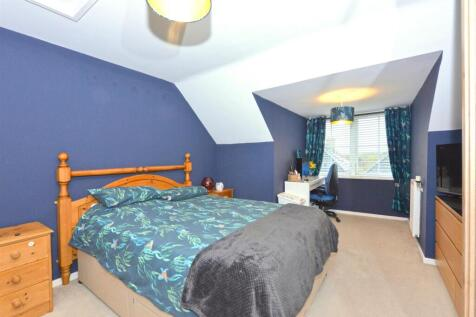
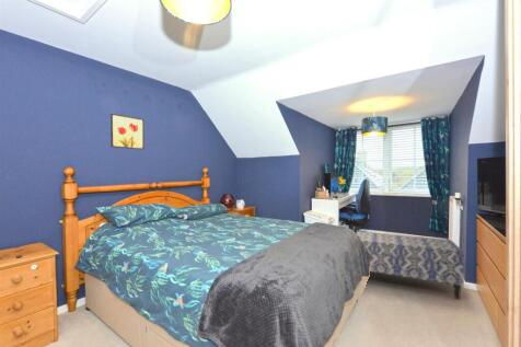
+ bench [356,230,465,300]
+ wall art [109,113,146,150]
